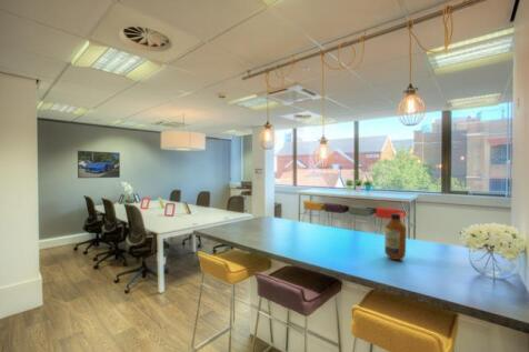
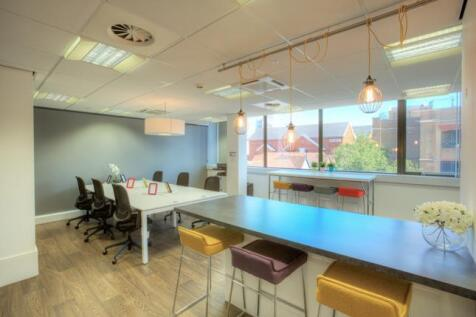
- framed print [77,150,121,179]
- bottle [383,212,407,261]
